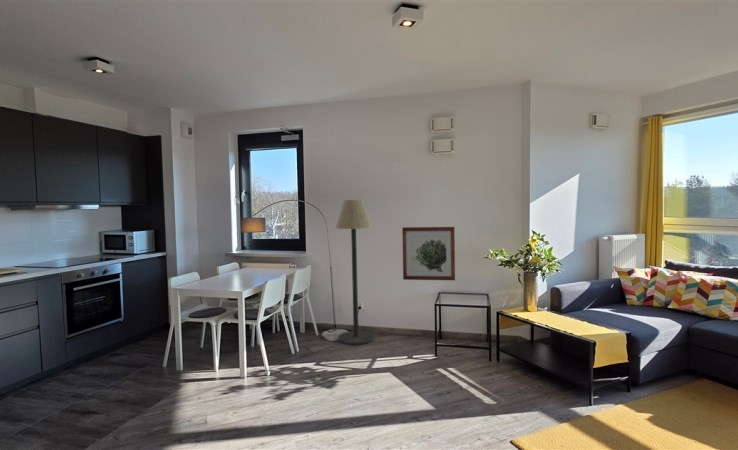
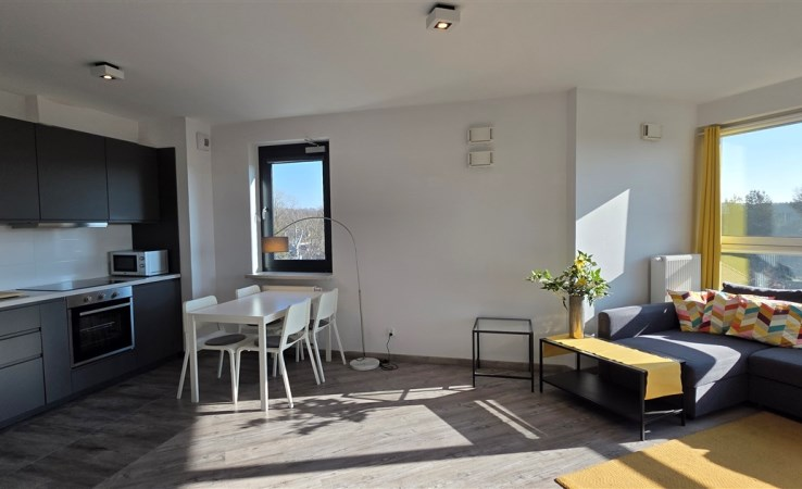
- floor lamp [334,199,375,346]
- wall art [401,226,456,281]
